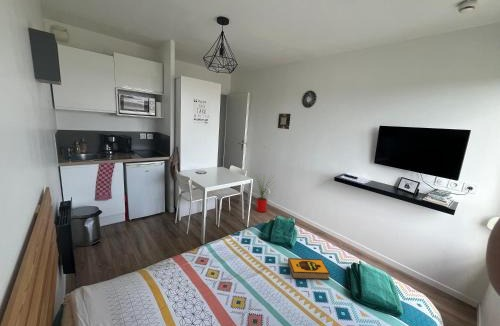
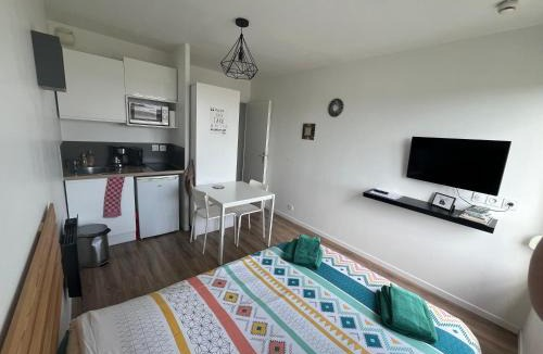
- hardback book [287,257,331,280]
- house plant [247,173,278,213]
